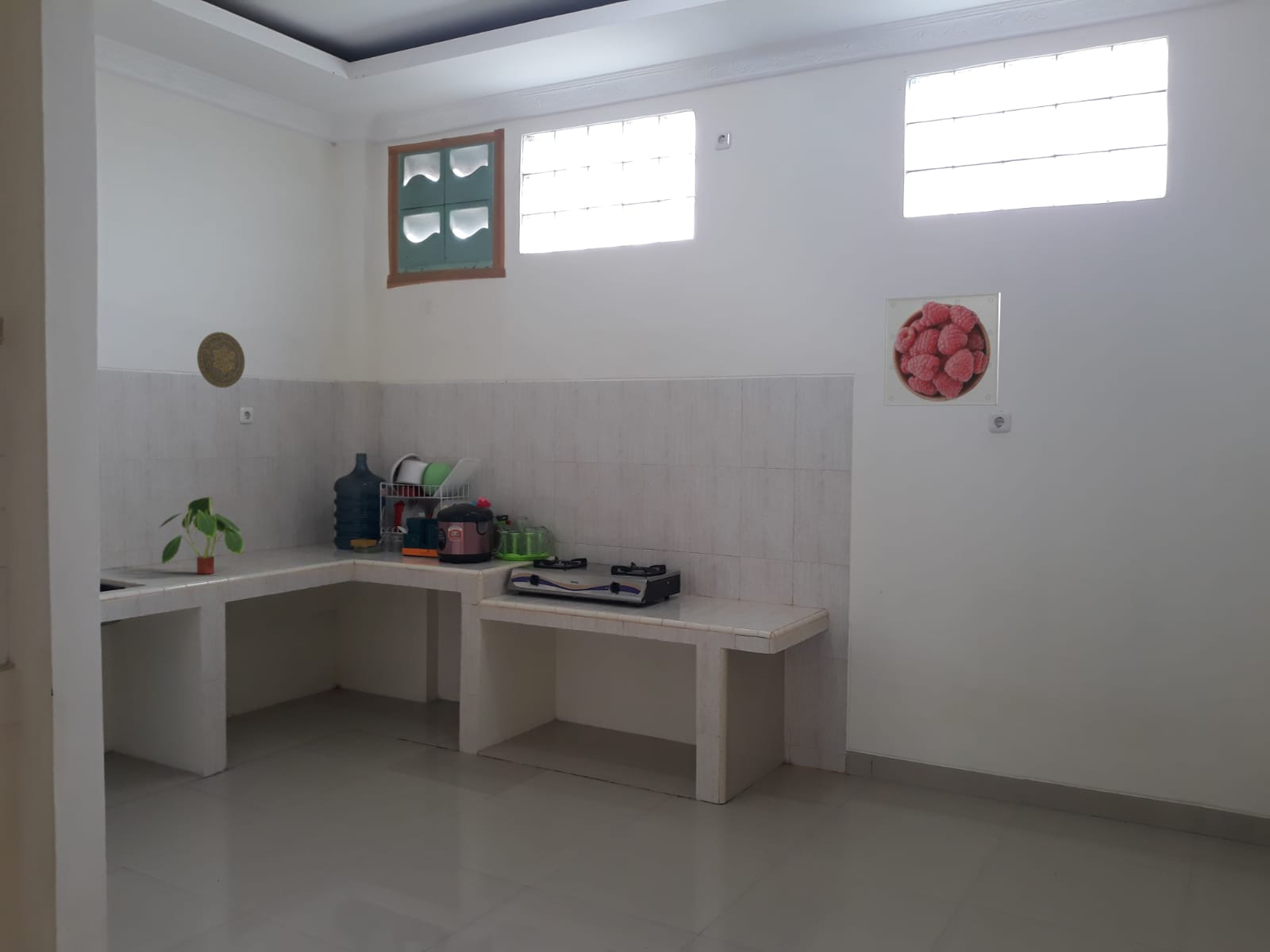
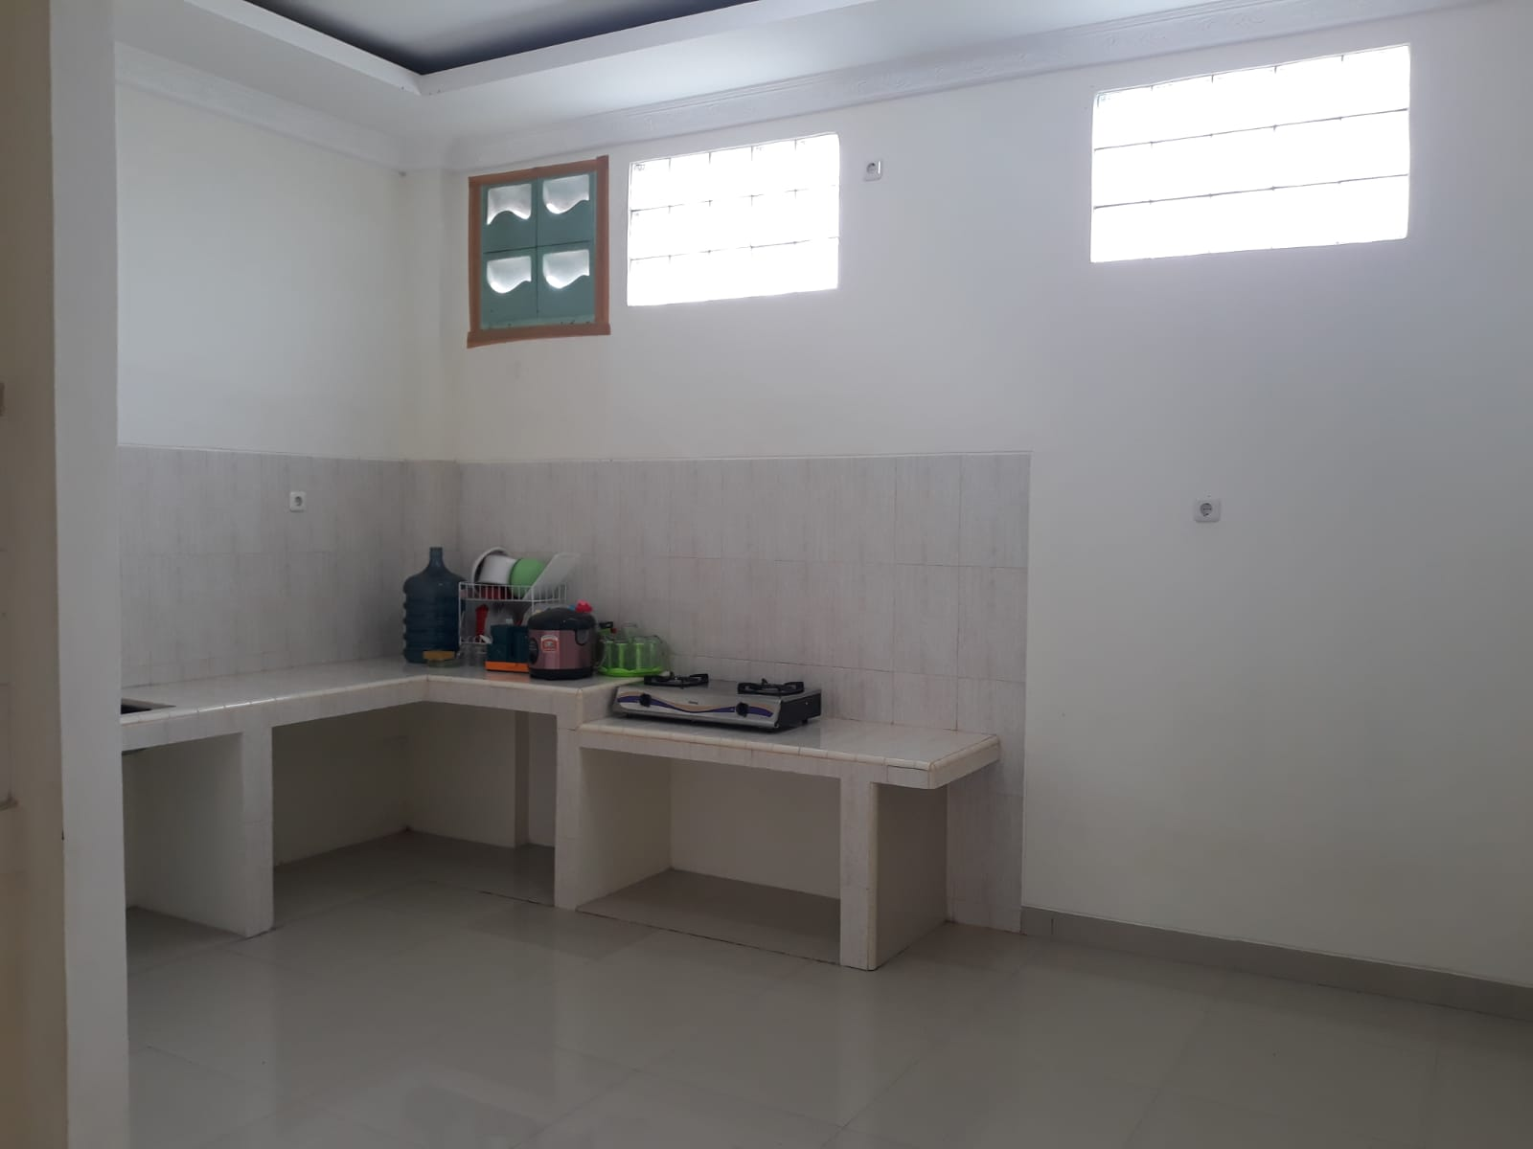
- plant [158,496,244,574]
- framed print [883,291,1002,407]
- decorative plate [196,332,246,389]
